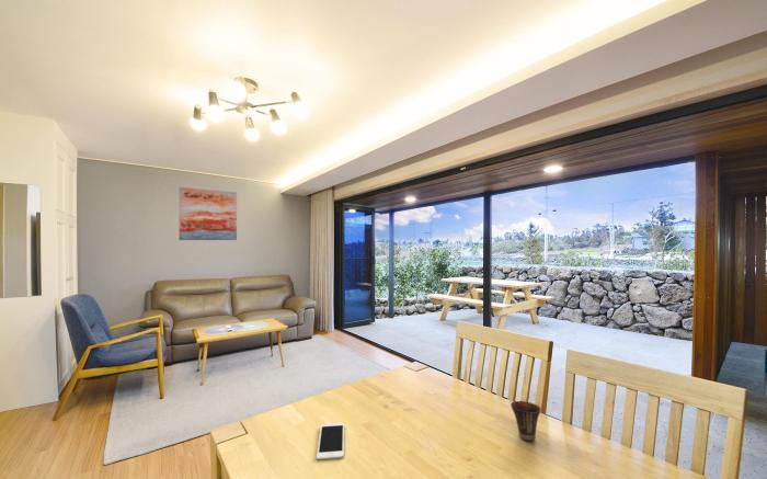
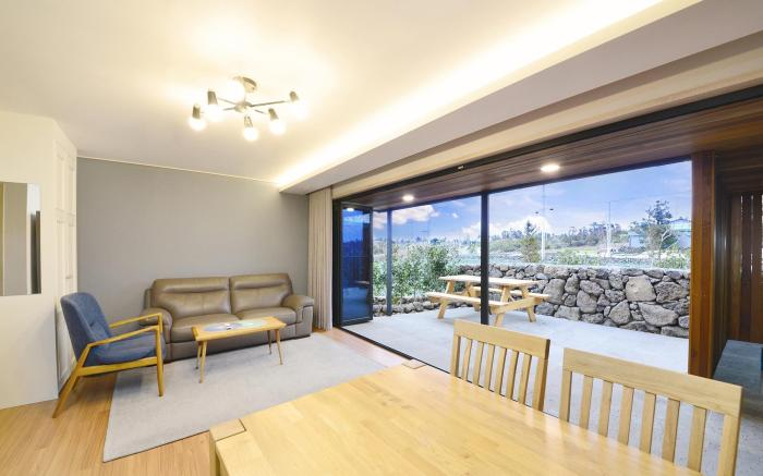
- cup [510,400,542,442]
- cell phone [316,422,345,460]
- wall art [179,186,238,241]
